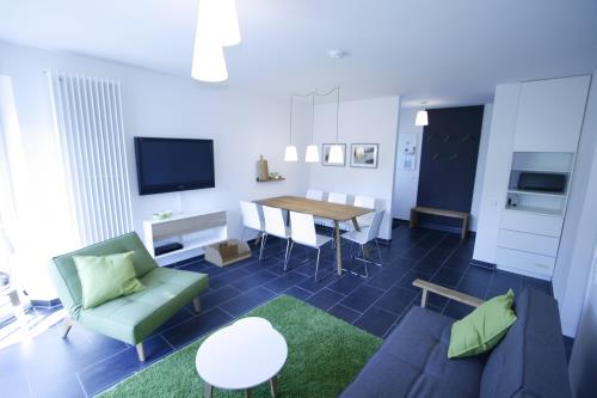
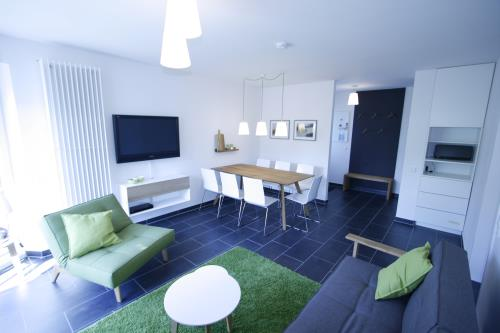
- storage bin [202,237,252,269]
